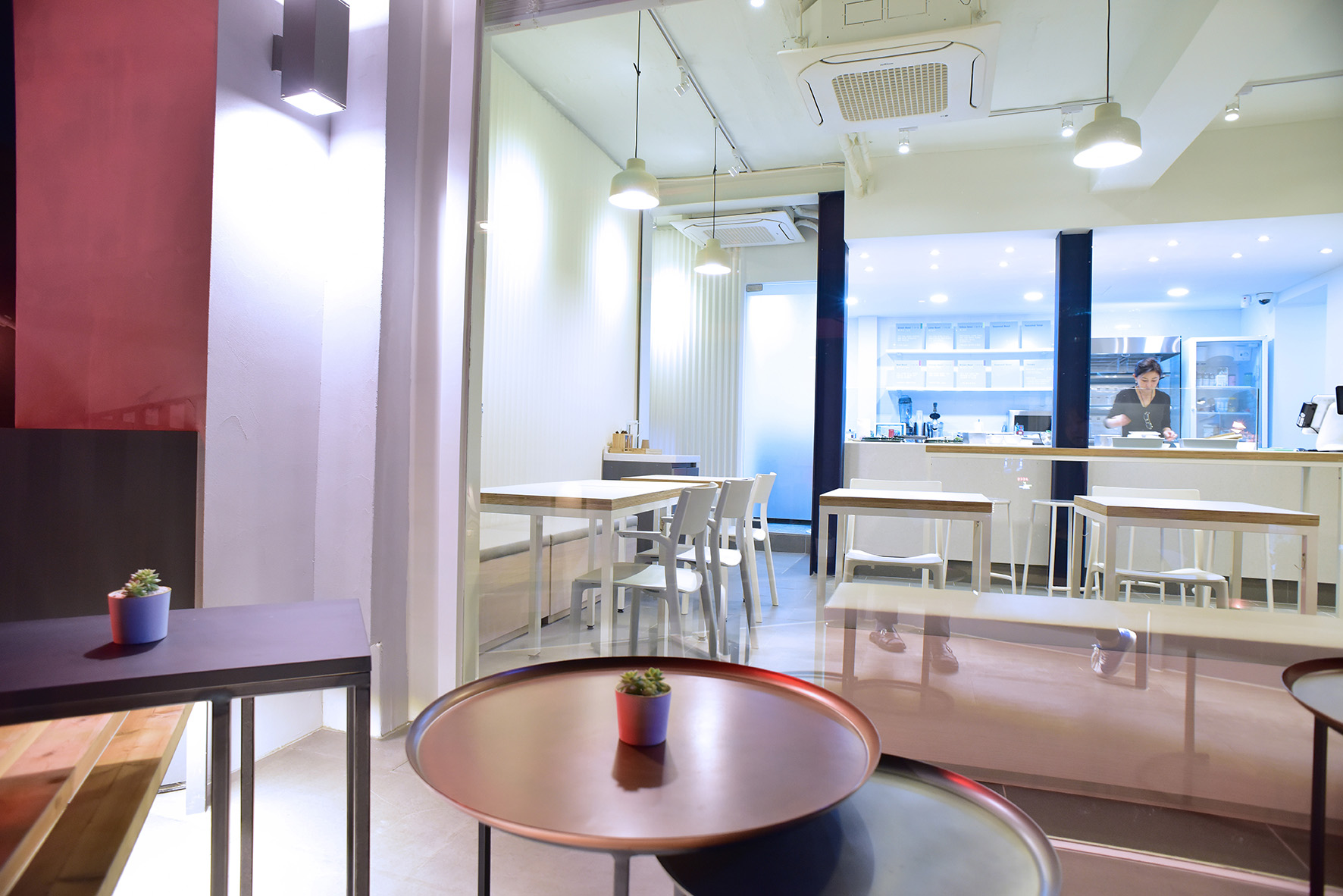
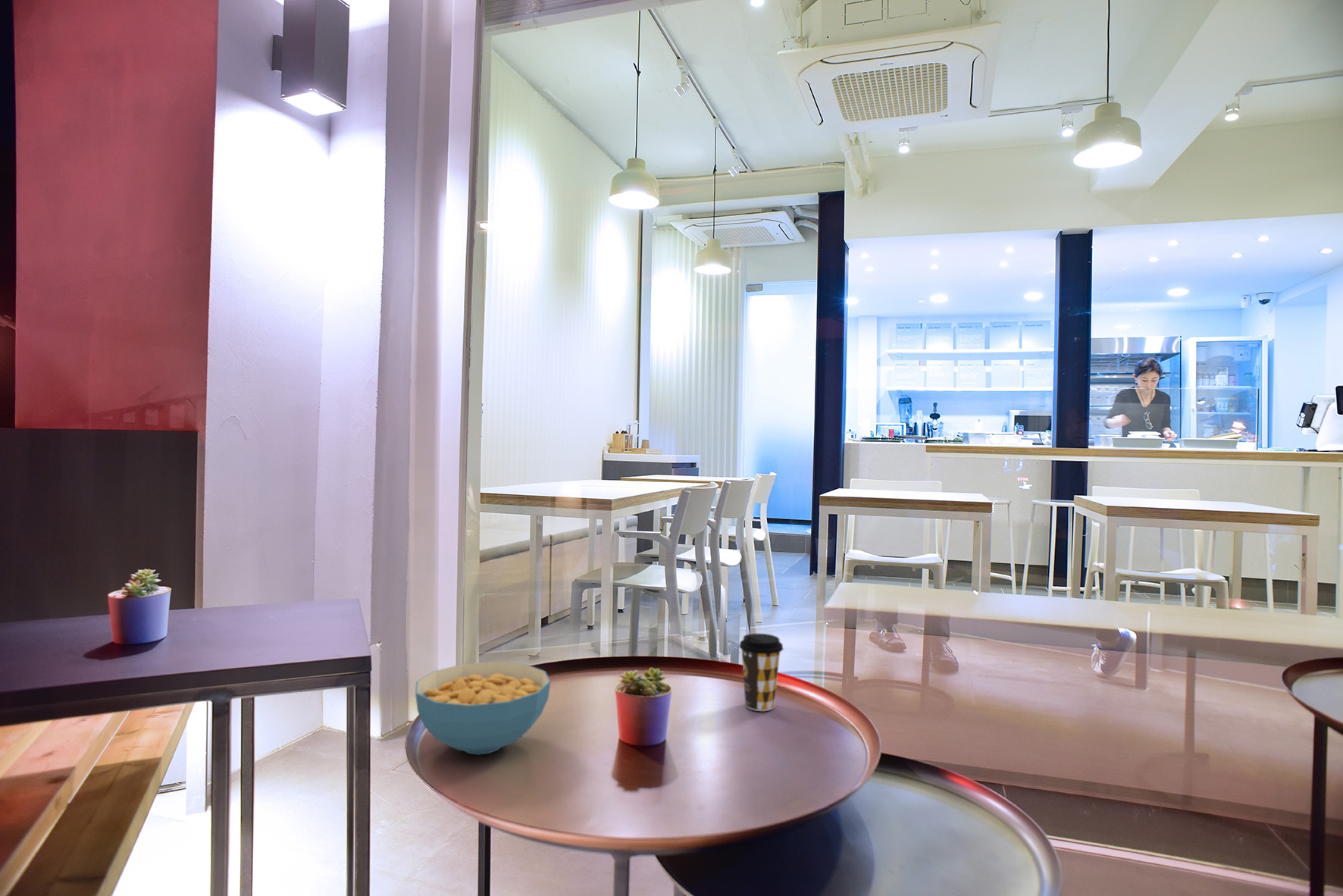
+ coffee cup [738,633,784,712]
+ cereal bowl [415,661,552,756]
